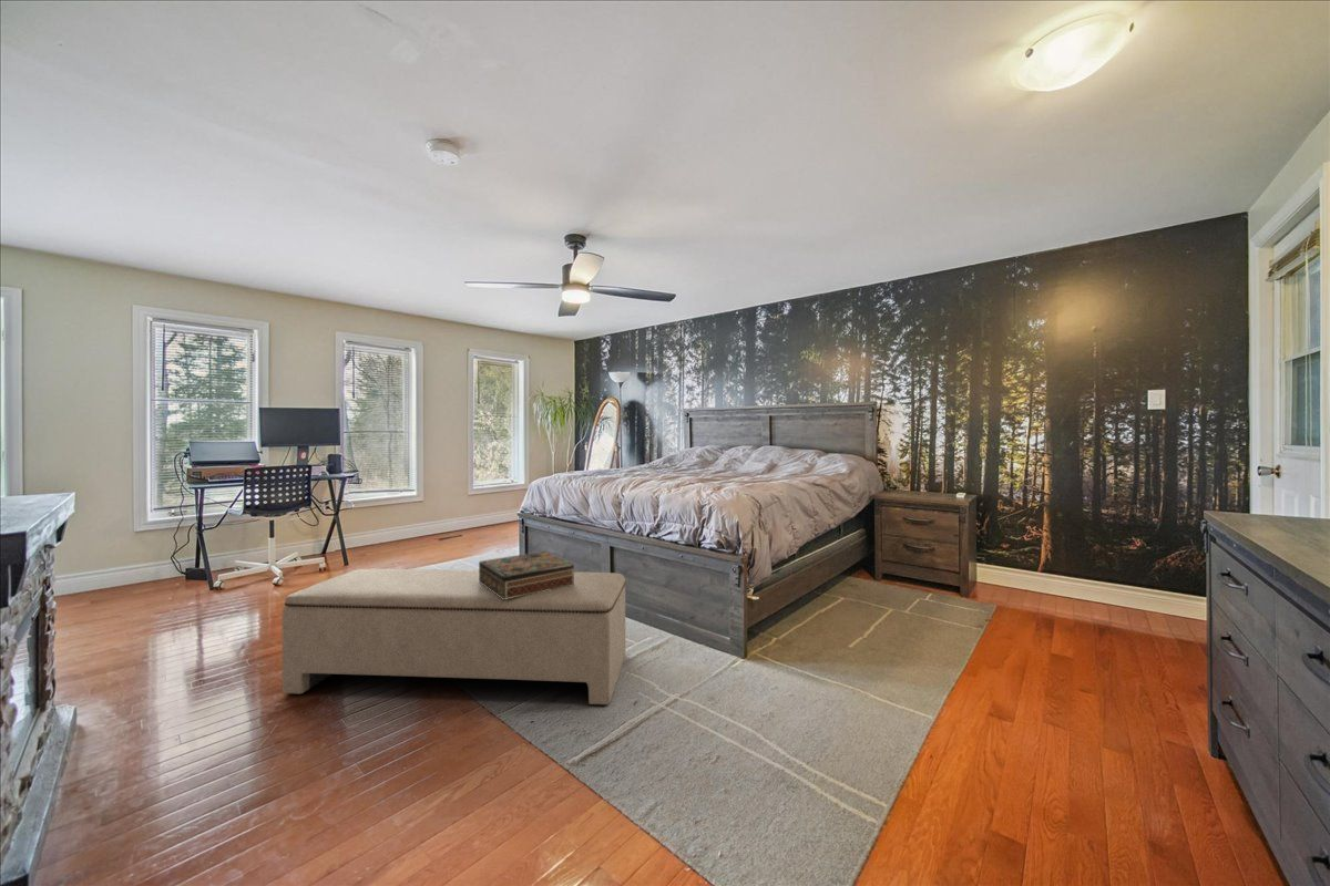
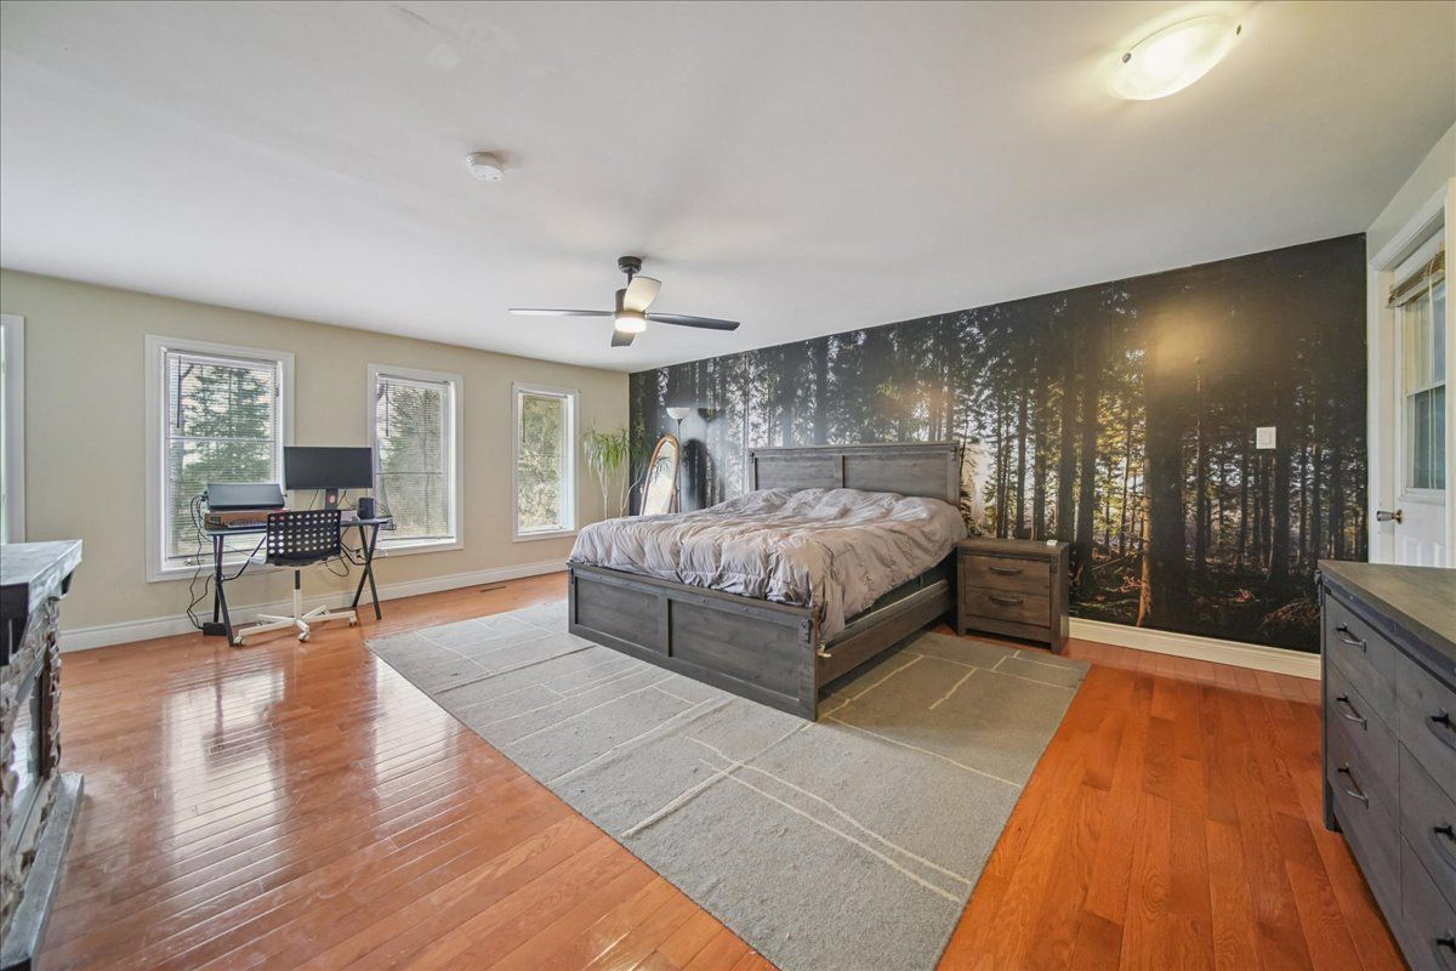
- bench [282,568,626,705]
- decorative box [478,550,575,599]
